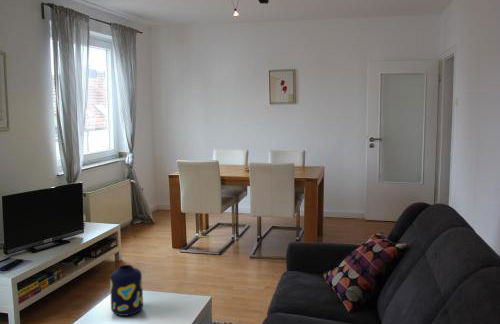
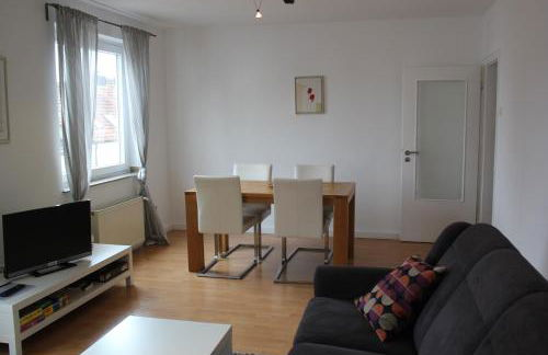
- vase [109,264,144,317]
